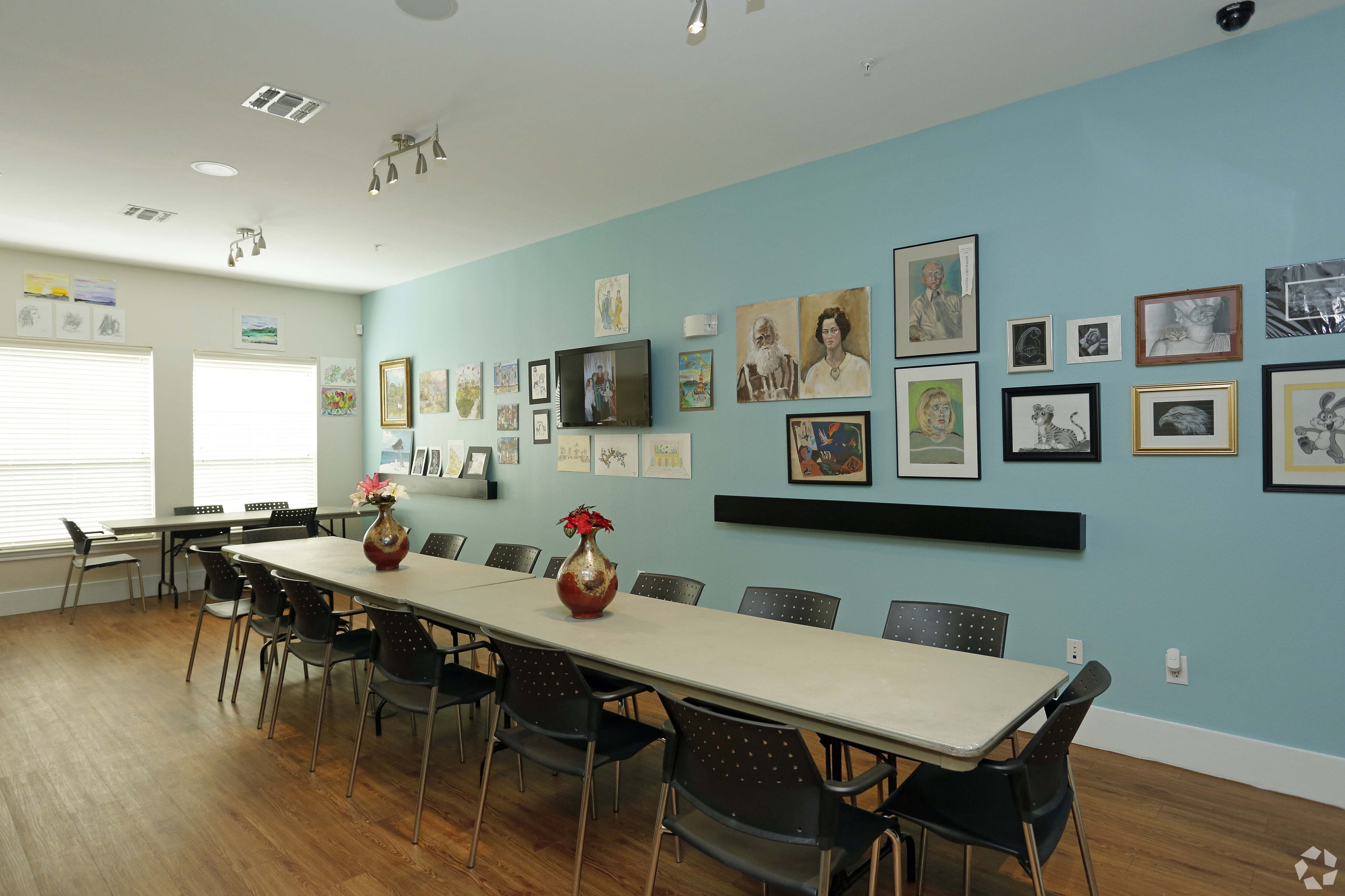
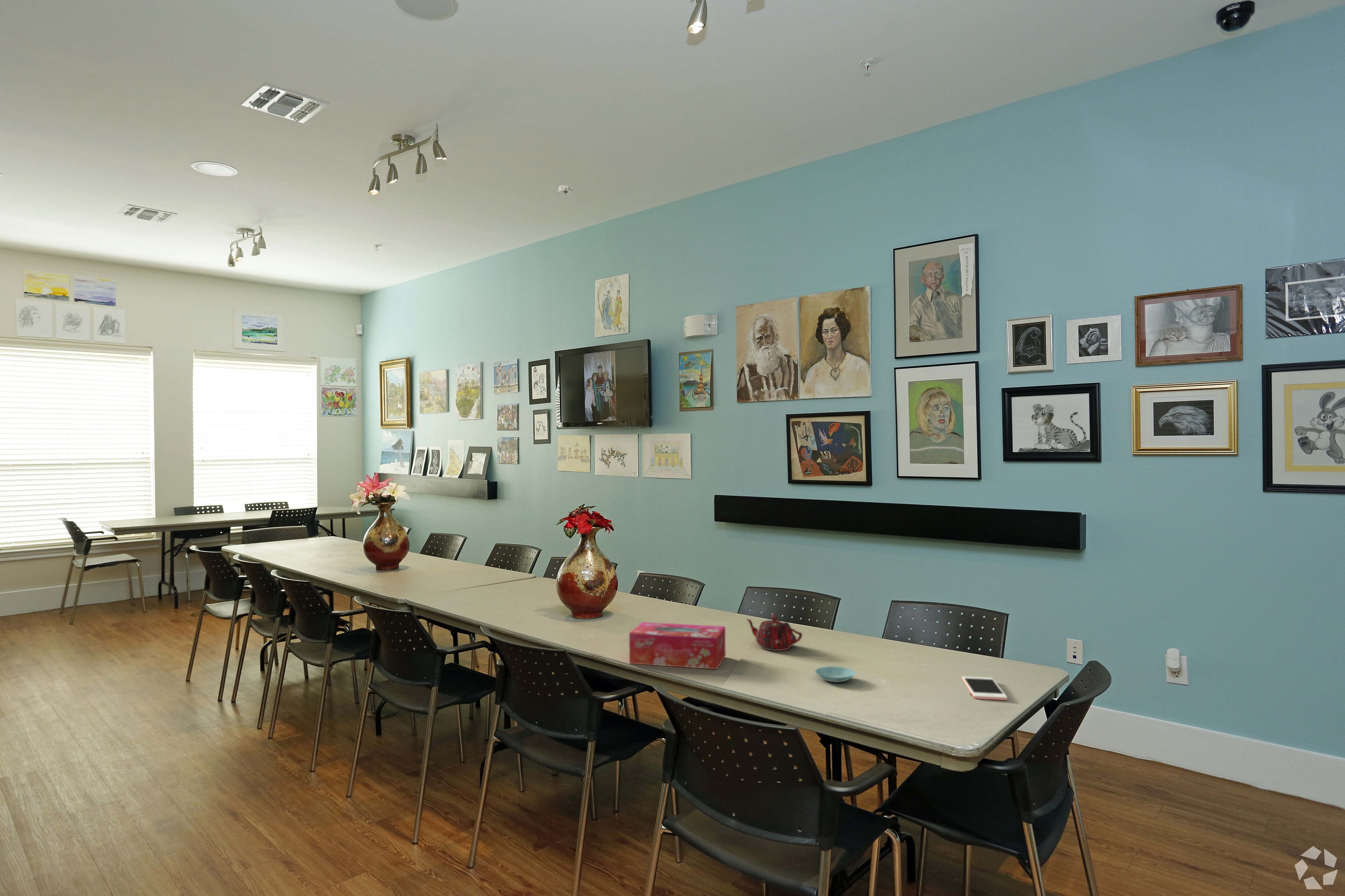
+ teapot [746,614,803,651]
+ smoke detector [556,185,574,195]
+ tissue box [629,622,726,670]
+ cell phone [961,676,1008,700]
+ saucer [815,666,856,683]
